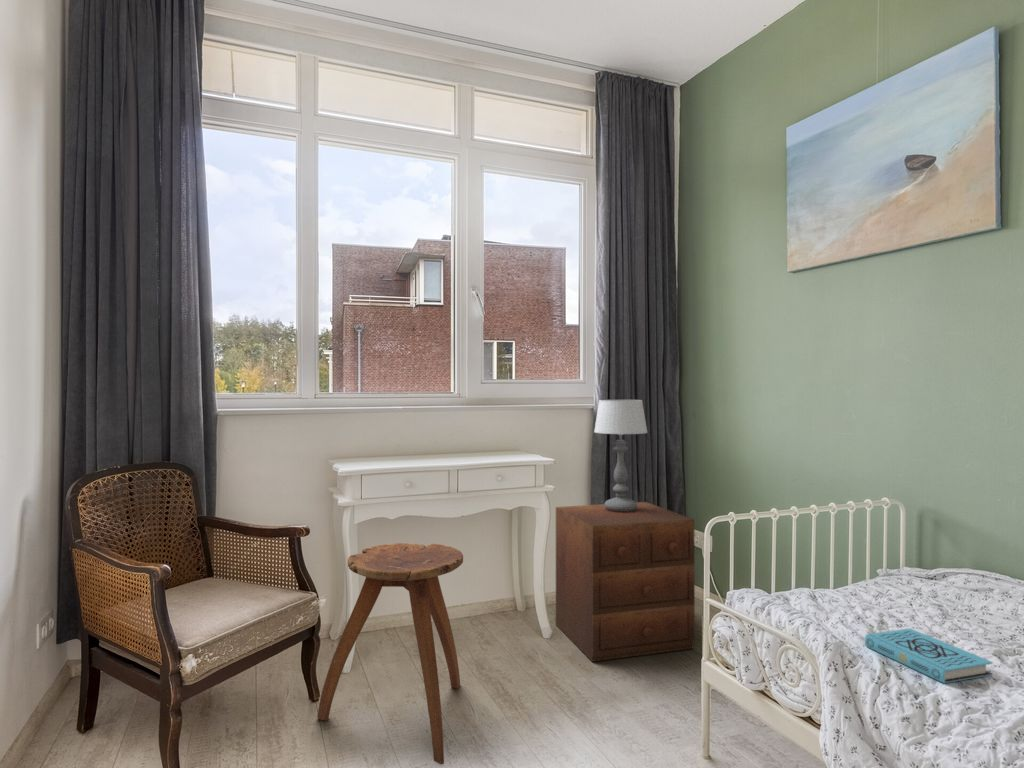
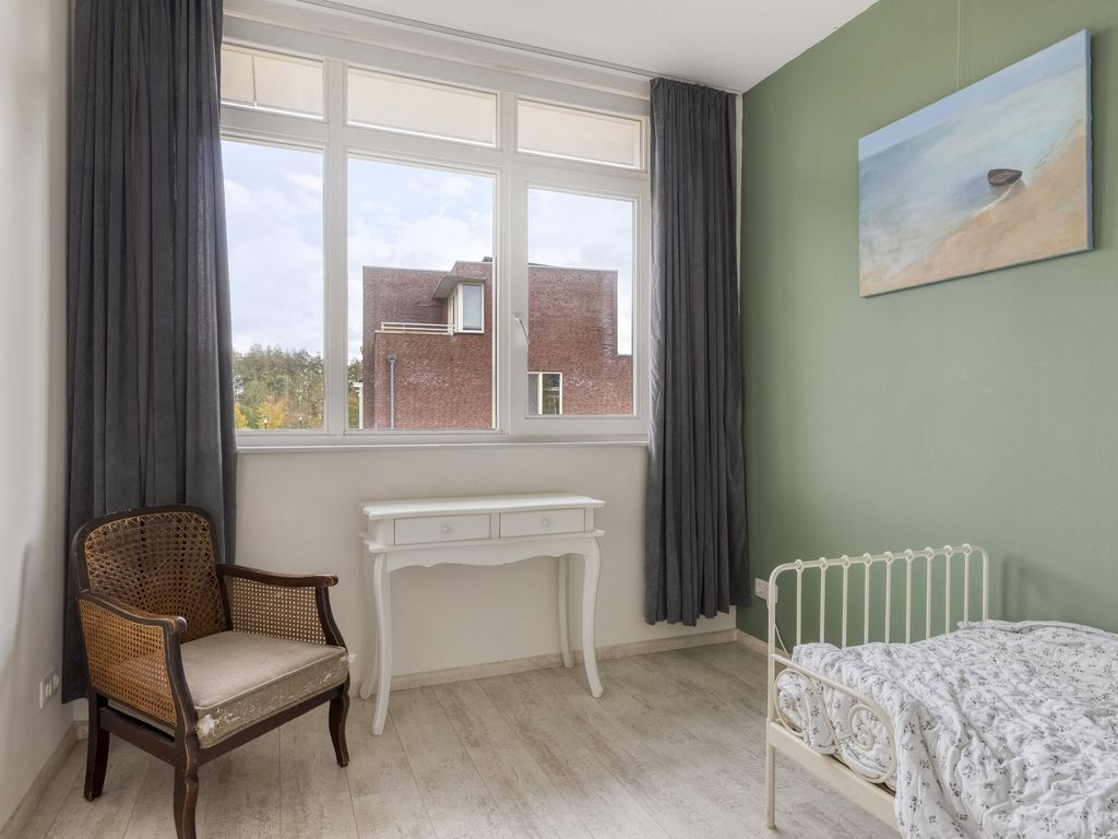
- book [864,627,994,684]
- stool [316,542,464,765]
- nightstand [555,501,696,663]
- table lamp [593,399,649,512]
